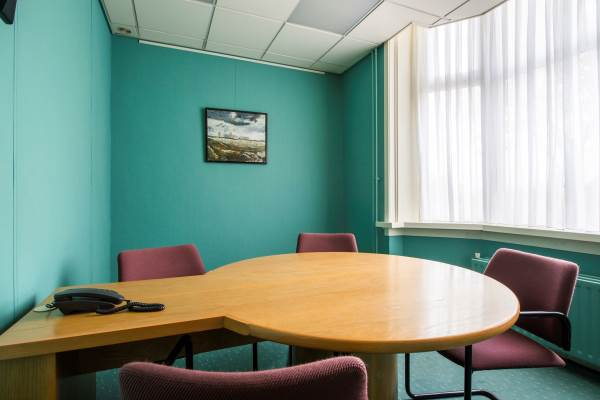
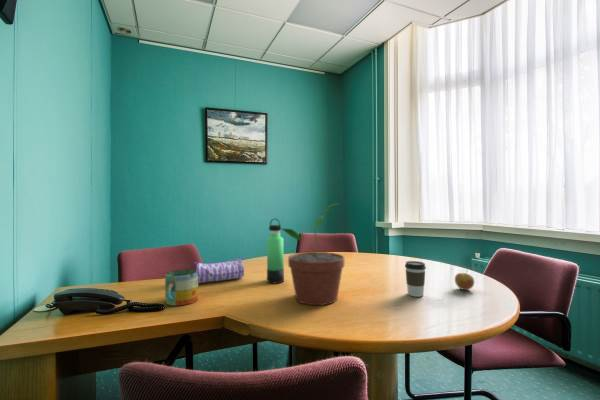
+ potted plant [280,202,345,306]
+ pencil case [193,257,245,284]
+ thermos bottle [266,218,285,284]
+ mug [164,268,199,307]
+ apple [454,269,475,291]
+ coffee cup [404,260,427,298]
